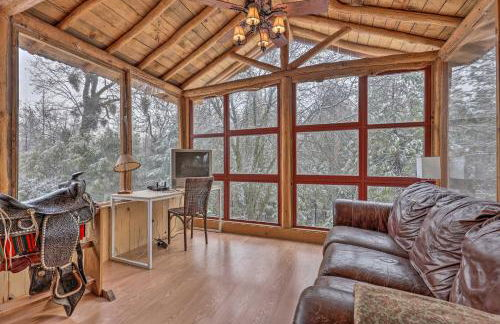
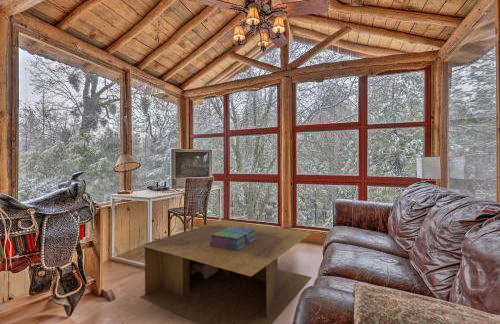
+ stack of books [210,226,256,250]
+ coffee table [139,219,313,324]
